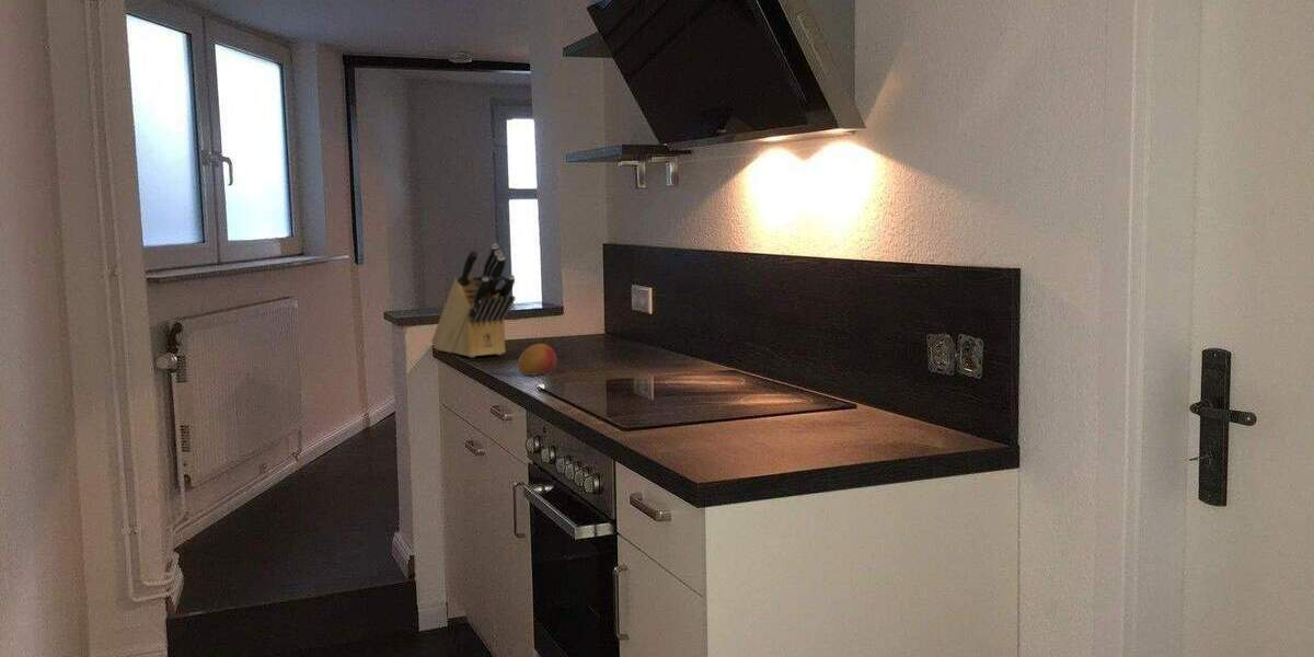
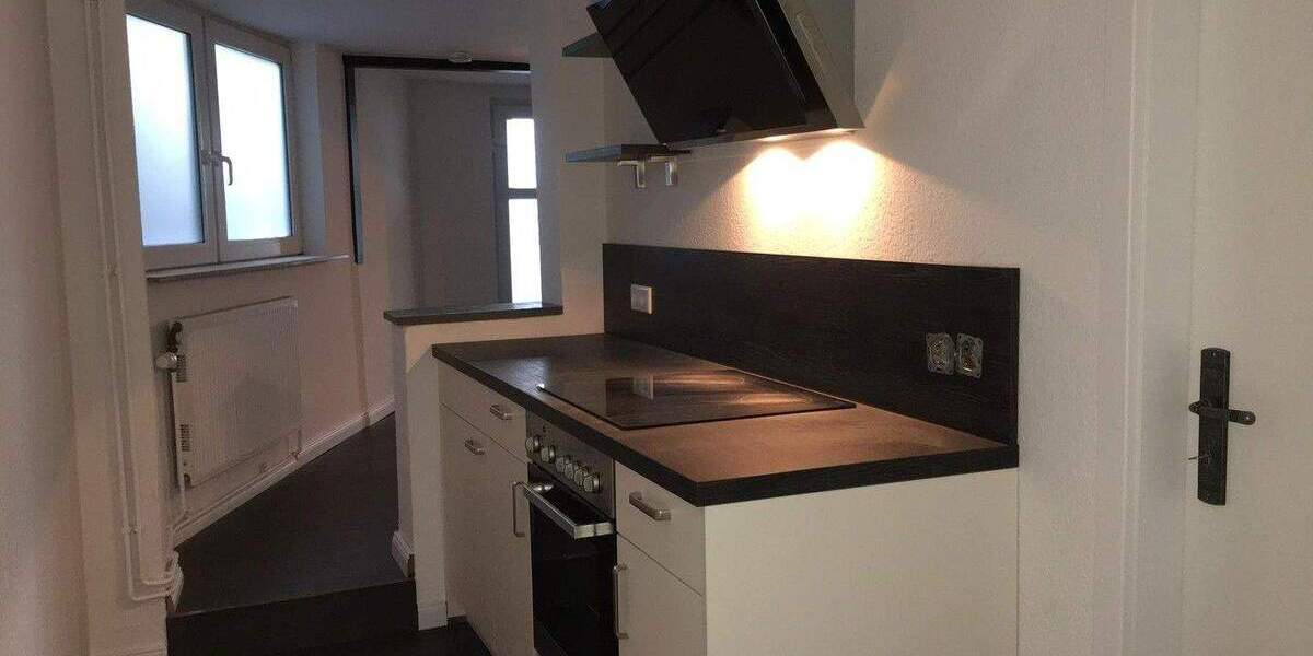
- fruit [517,343,558,377]
- knife block [430,242,517,359]
